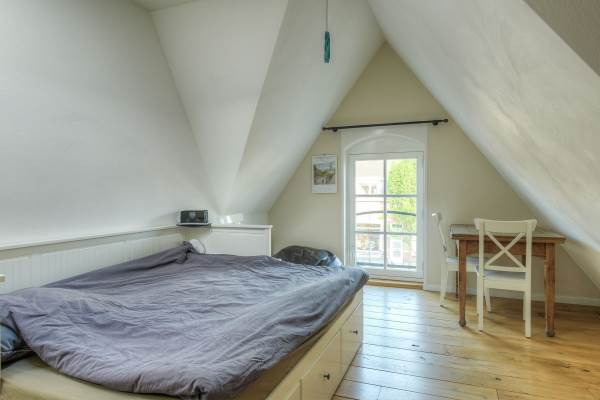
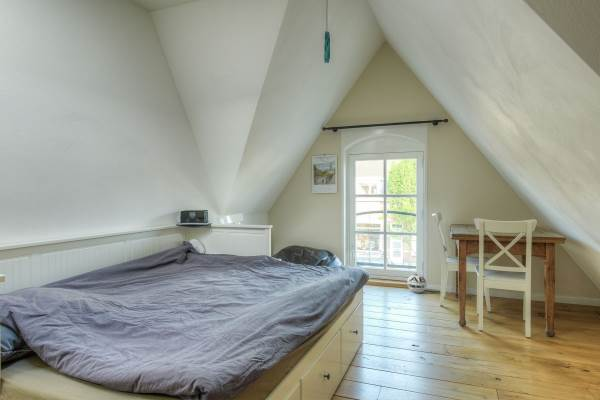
+ ball [406,273,428,294]
